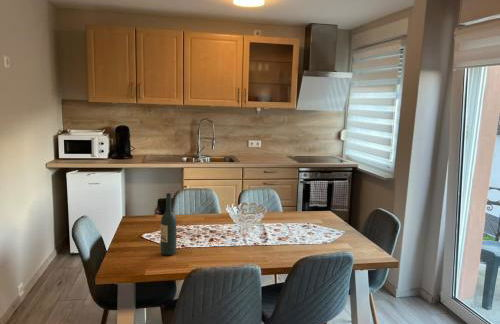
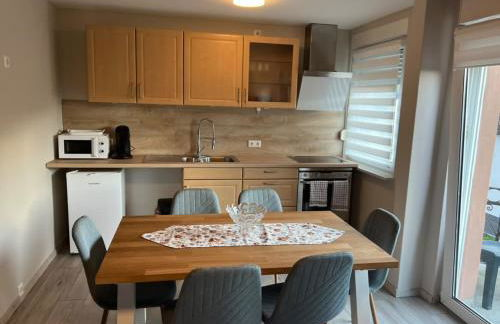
- wine bottle [160,192,178,256]
